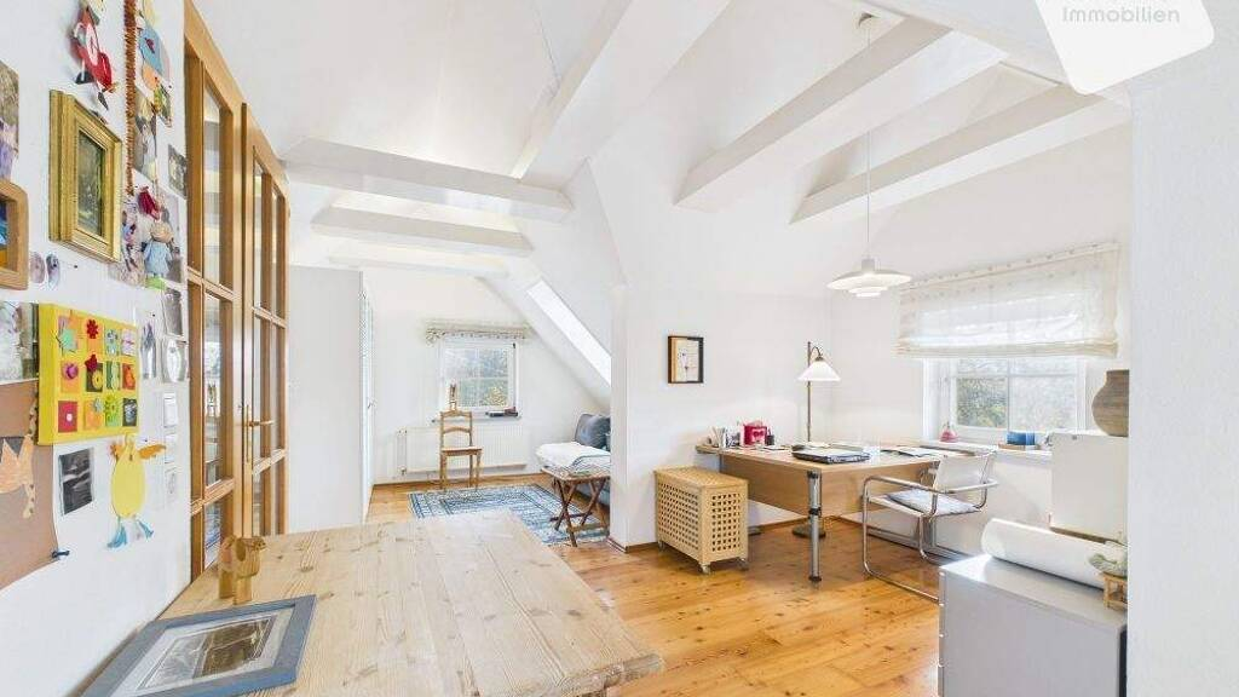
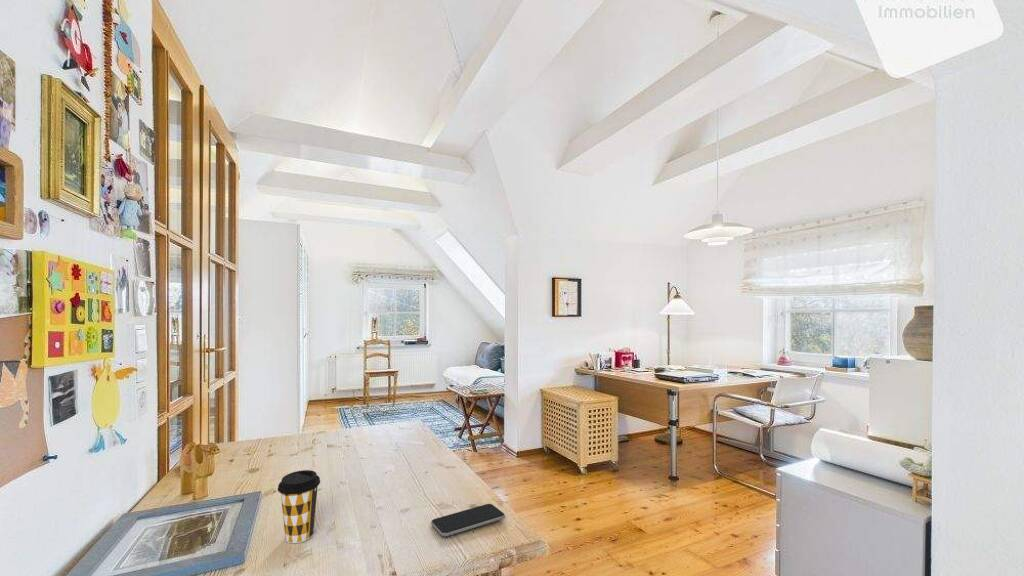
+ coffee cup [277,469,321,544]
+ smartphone [430,503,506,538]
